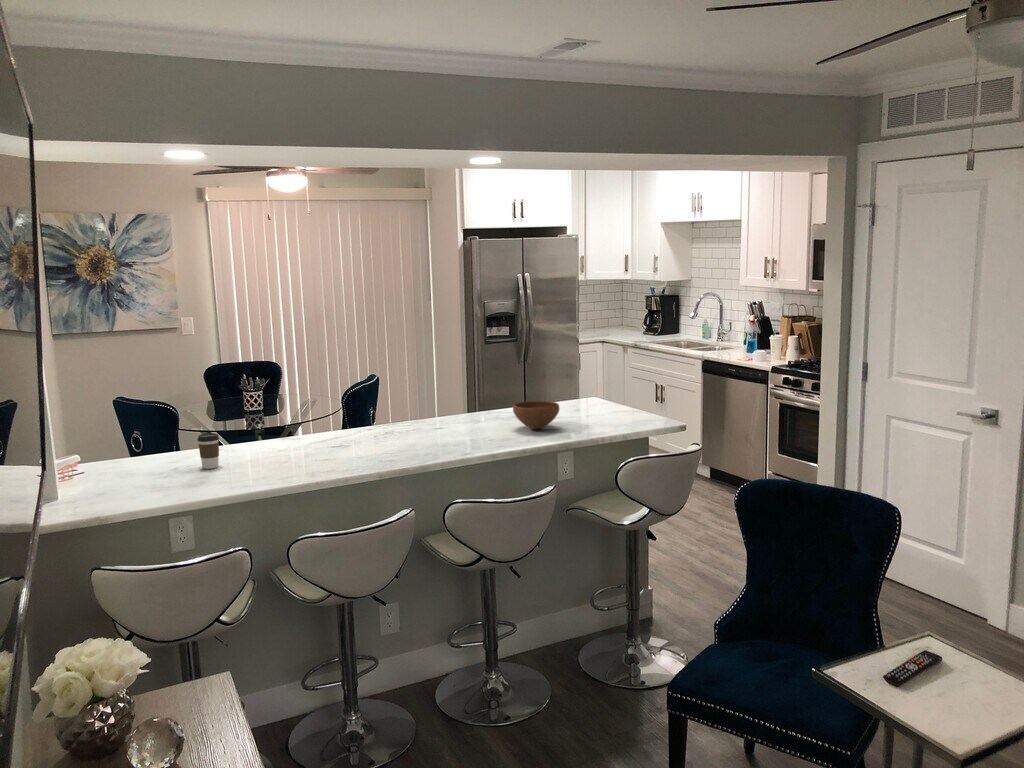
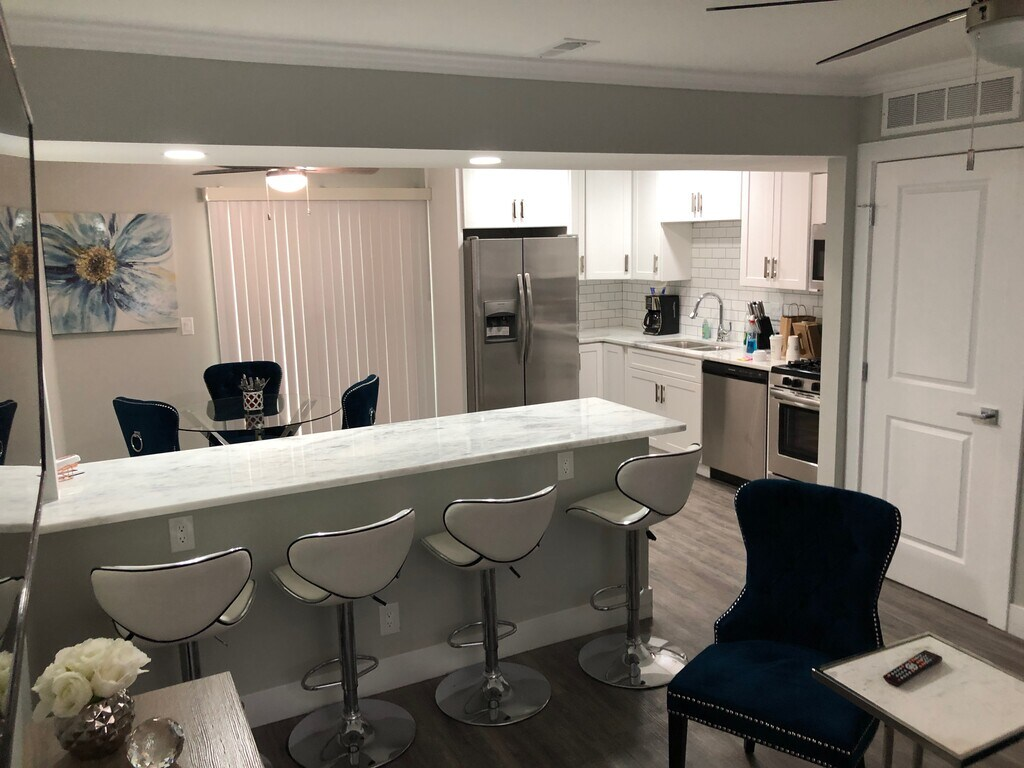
- coffee cup [197,432,220,470]
- bowl [512,400,561,430]
